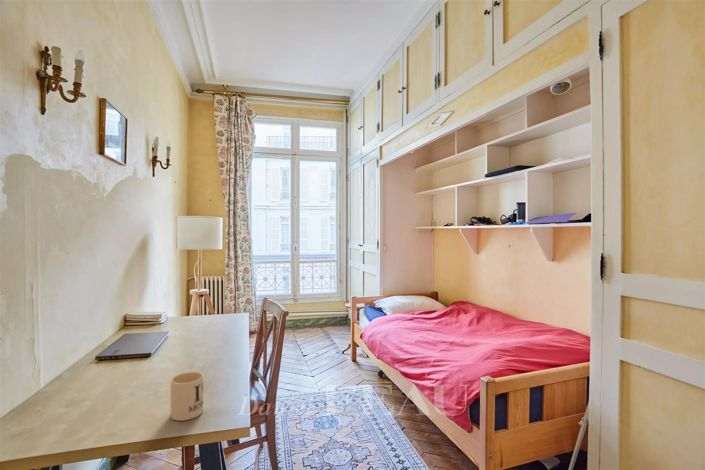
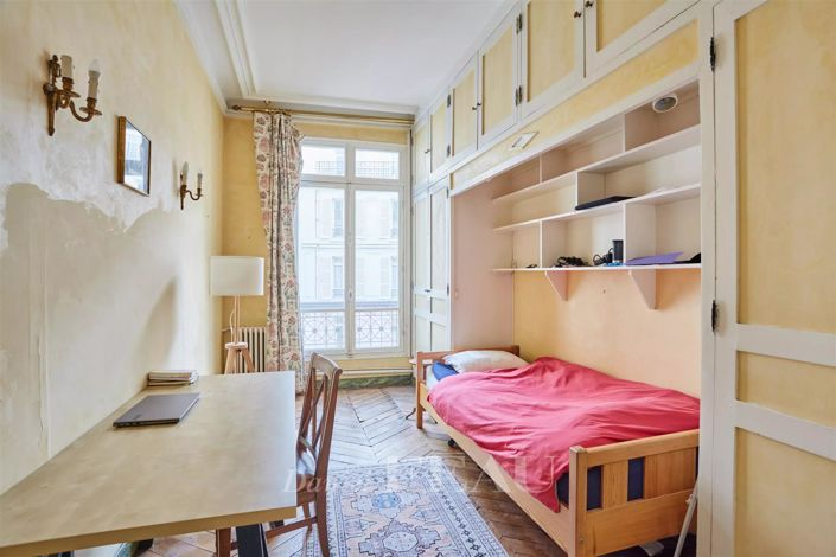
- mug [170,371,204,422]
